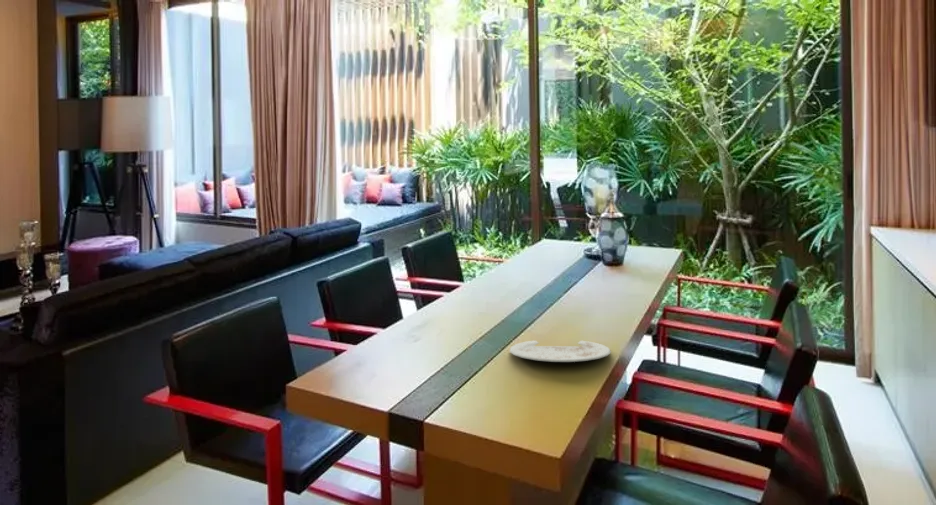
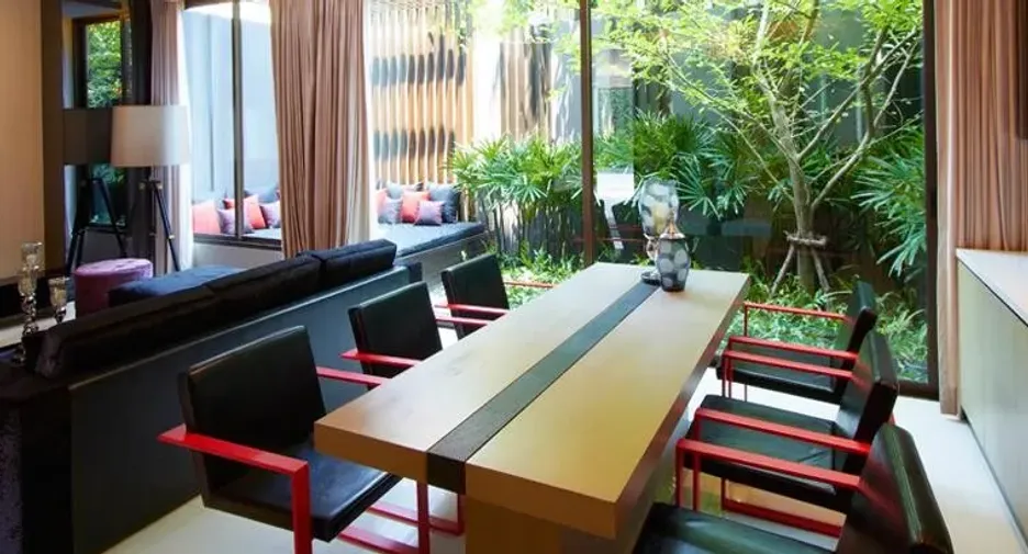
- plate [508,339,612,363]
